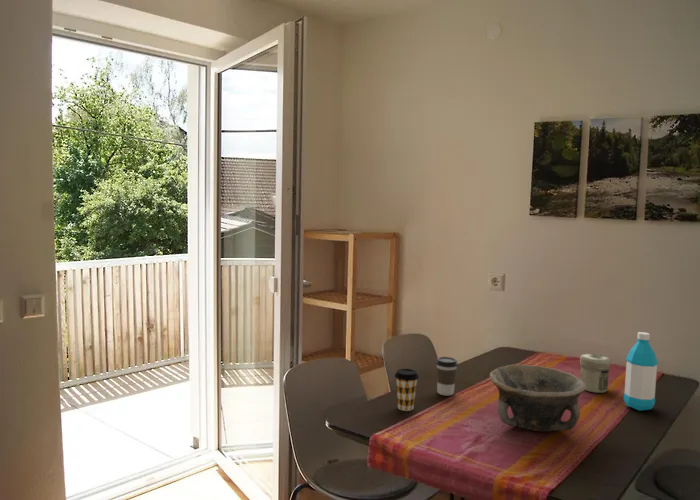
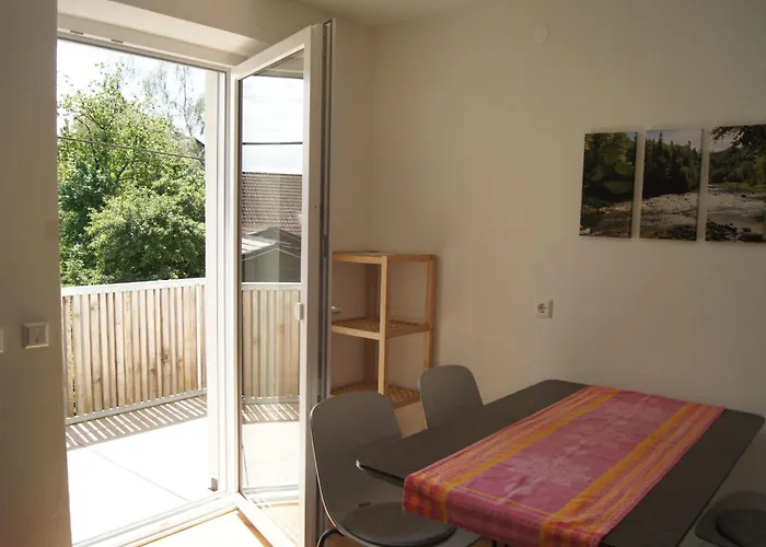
- bowl [489,363,586,433]
- coffee cup [394,368,420,412]
- water bottle [623,331,659,412]
- jar [579,353,612,394]
- coffee cup [435,356,459,396]
